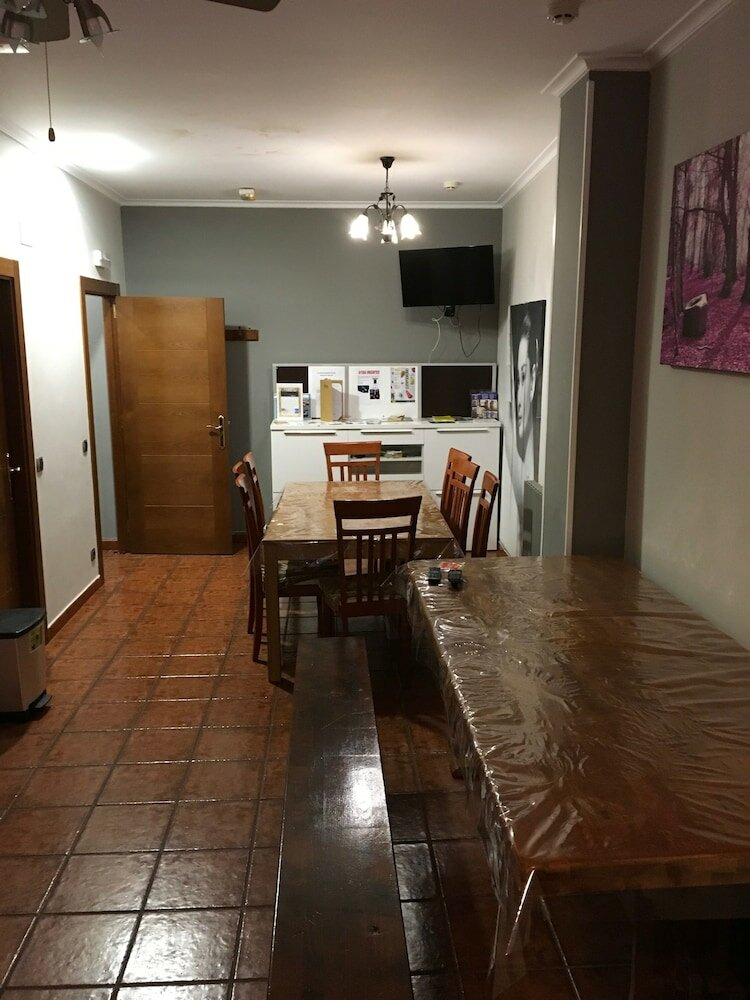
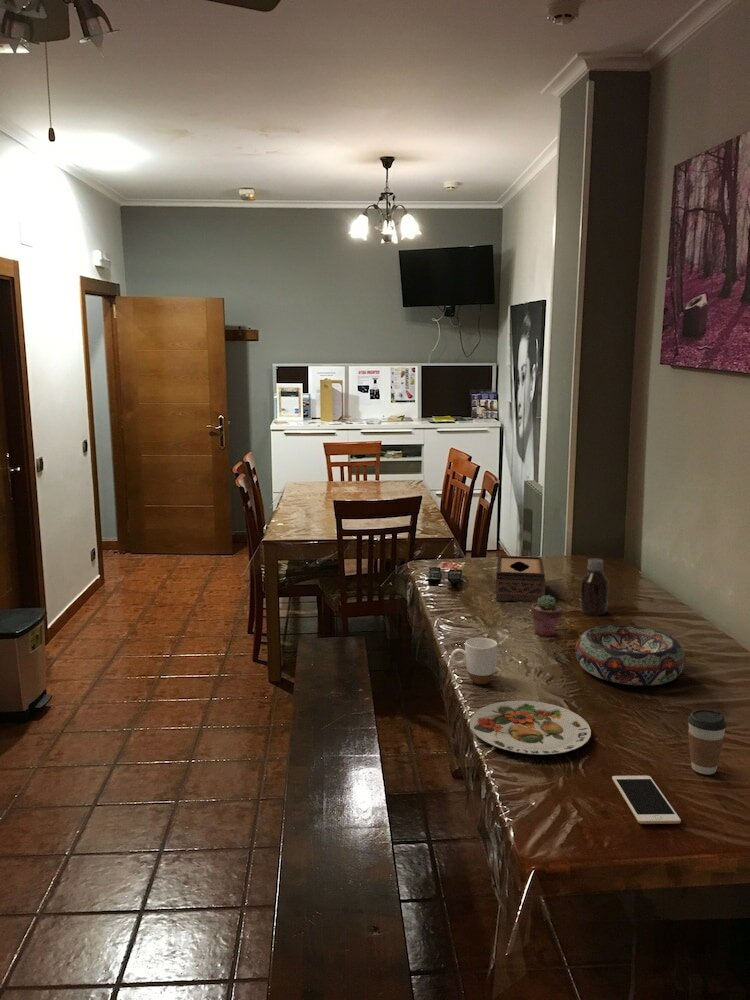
+ cell phone [611,775,682,825]
+ plate [469,700,592,756]
+ mug [450,637,498,685]
+ tissue box [495,555,546,603]
+ potted succulent [530,594,563,638]
+ bottle [579,557,609,617]
+ coffee cup [687,708,727,775]
+ decorative bowl [574,624,687,687]
